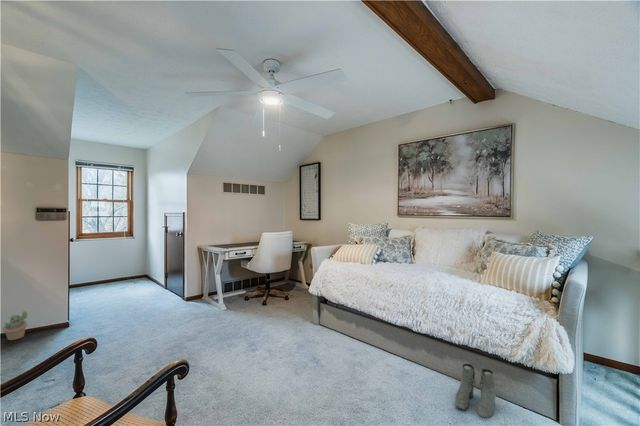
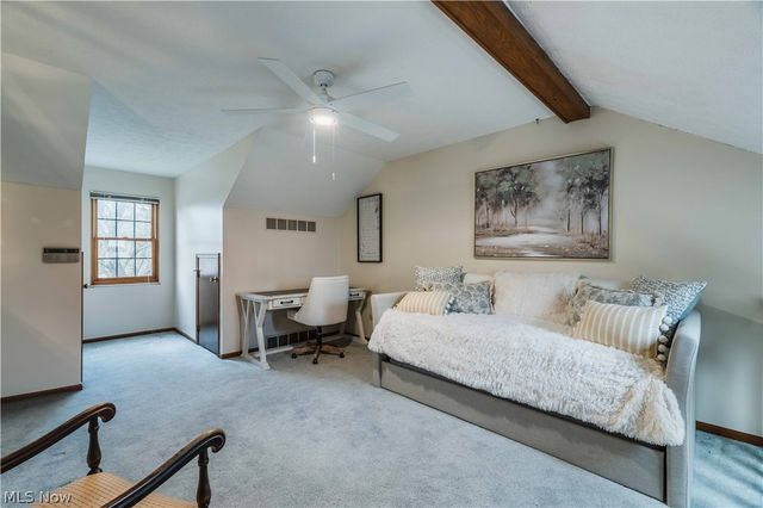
- decorative plant [1,310,28,341]
- boots [454,363,497,419]
